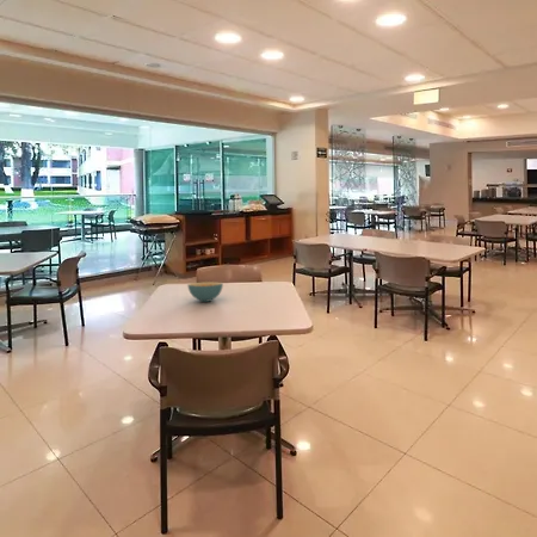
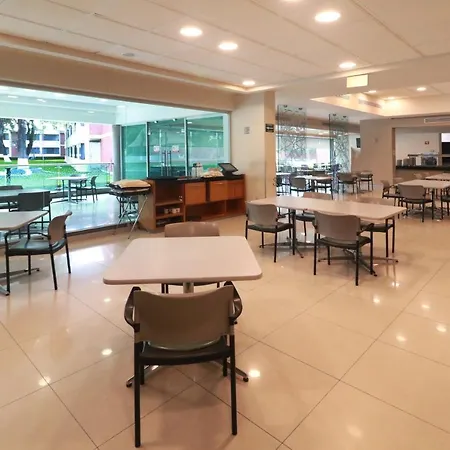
- cereal bowl [186,280,224,303]
